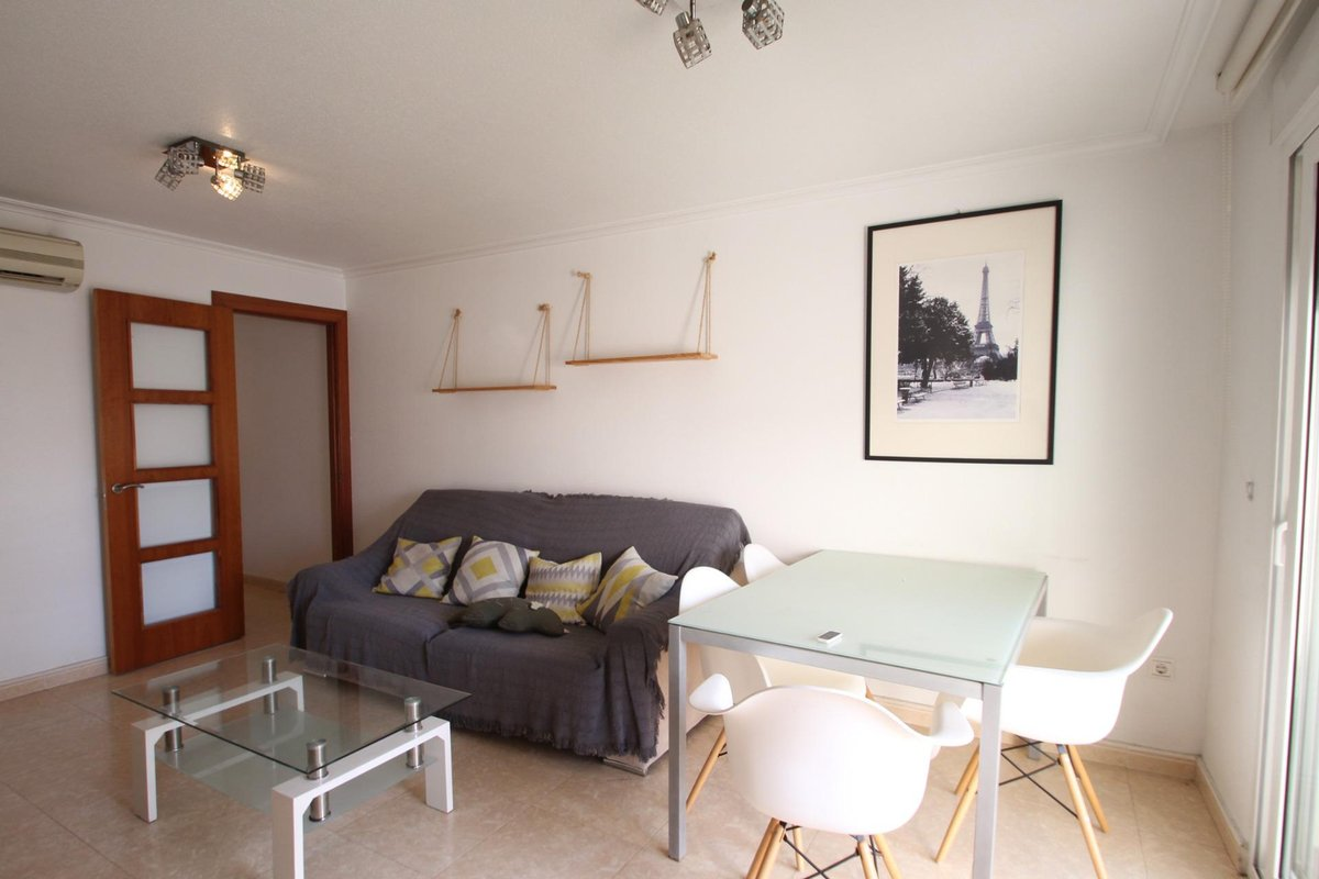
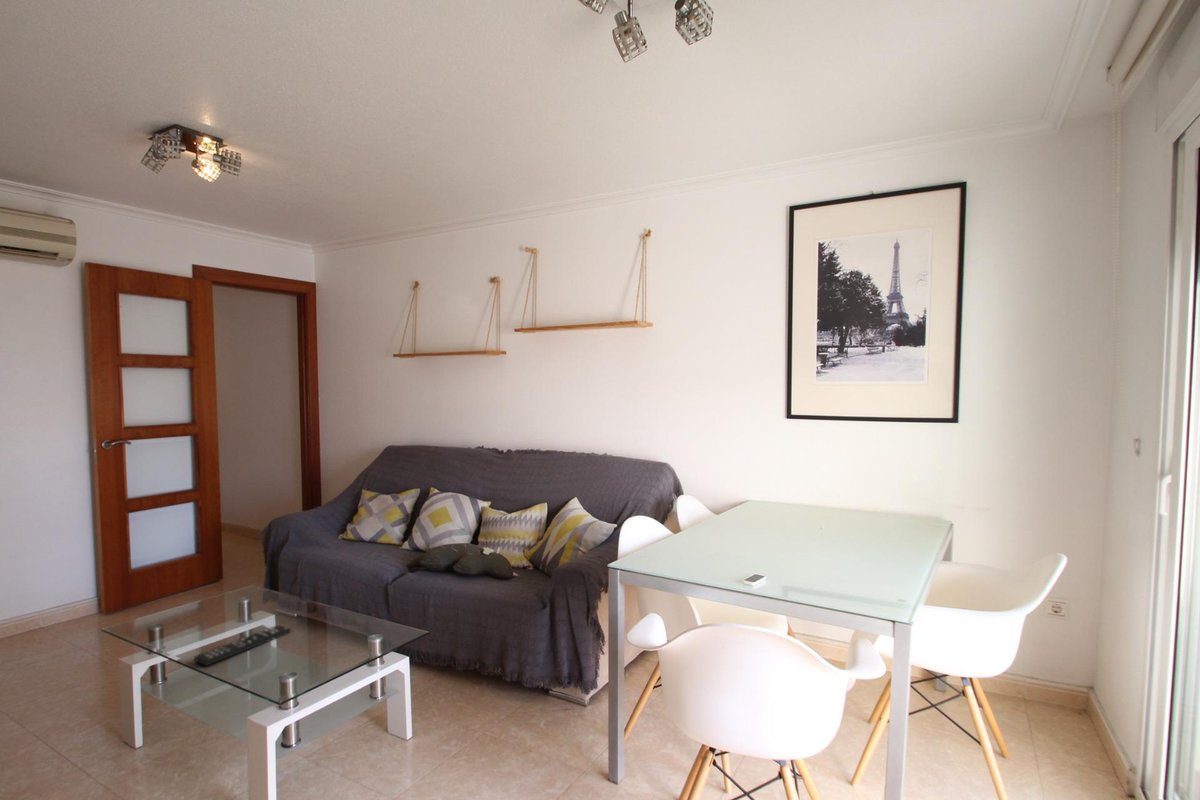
+ remote control [193,624,292,667]
